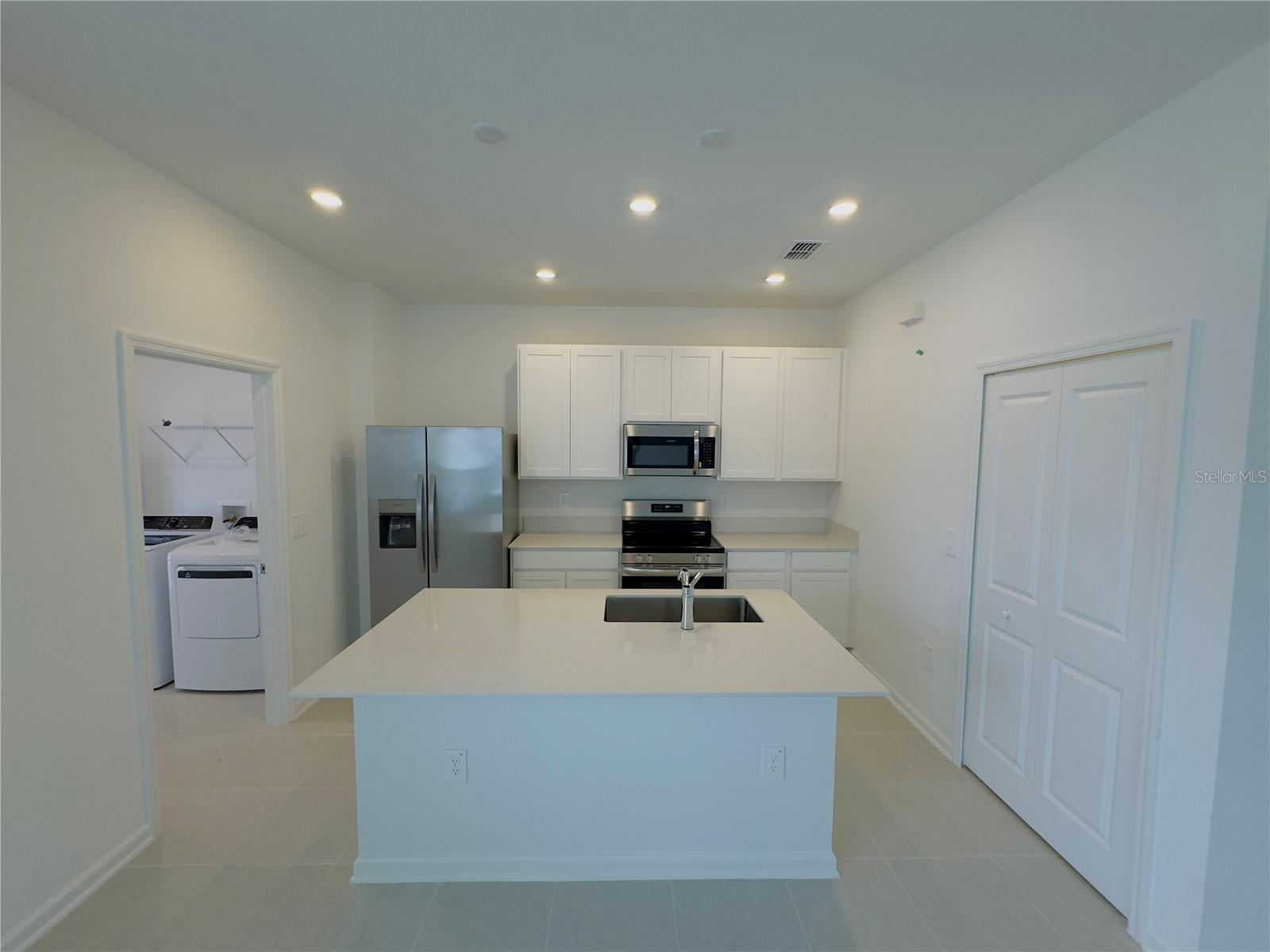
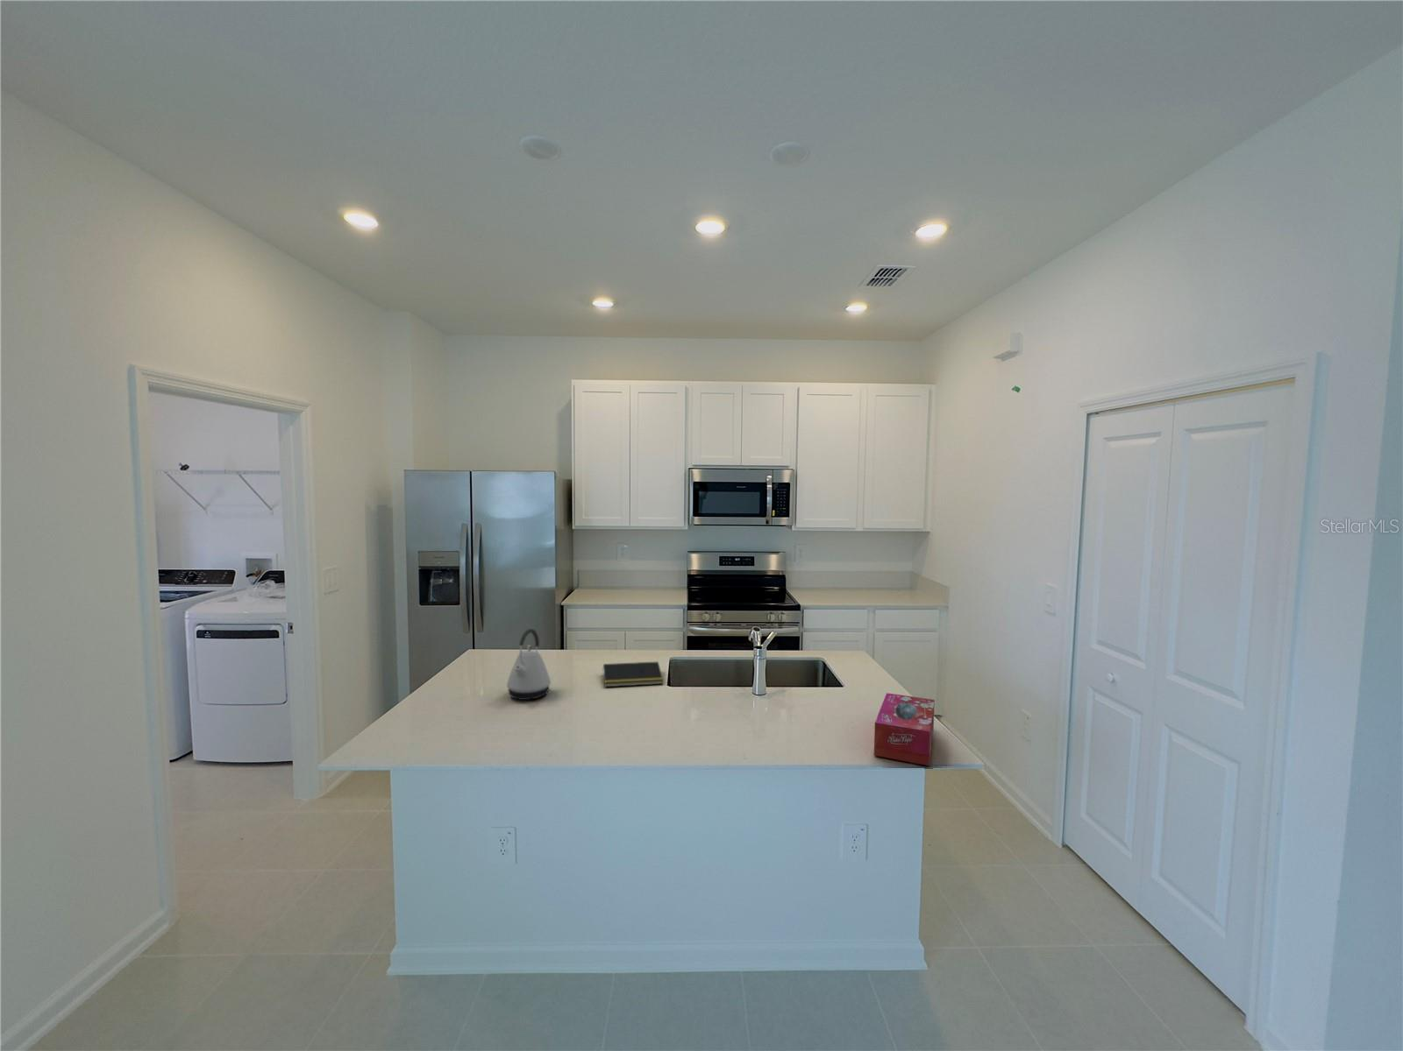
+ tissue box [874,692,936,766]
+ kettle [506,628,551,701]
+ notepad [601,660,664,688]
